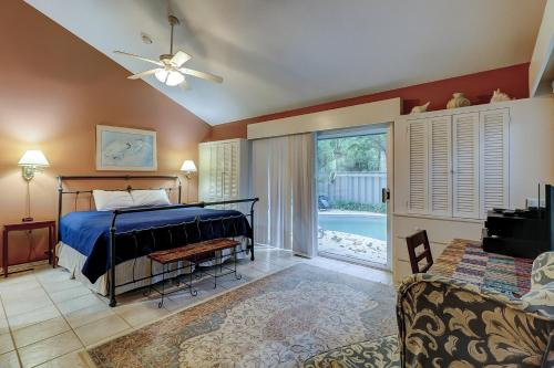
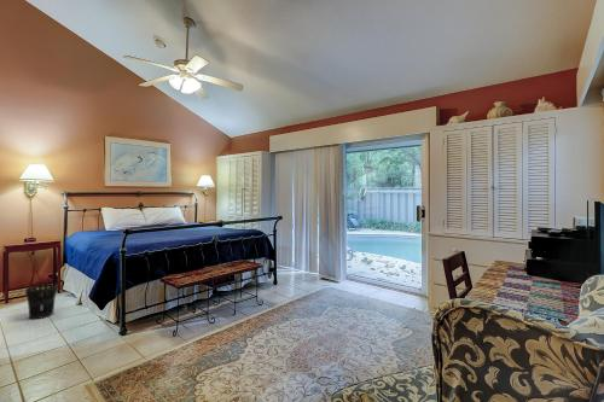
+ wastebasket [24,282,58,320]
